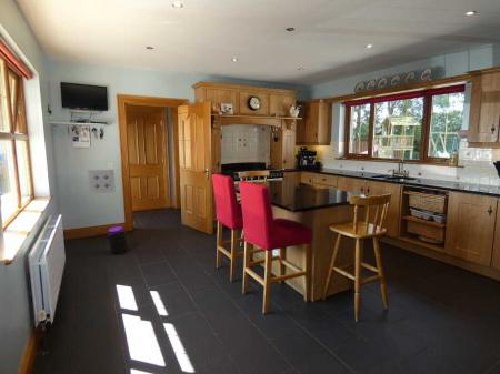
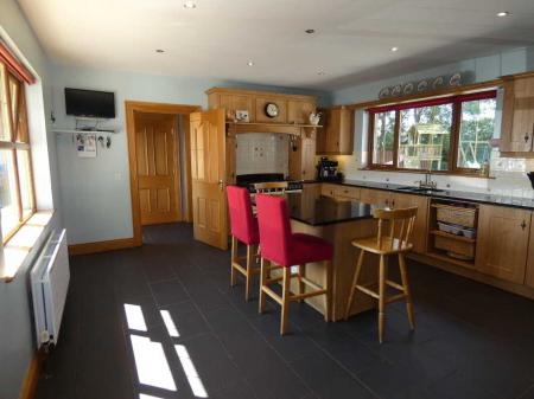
- trash can [107,225,129,256]
- wall art [87,169,117,195]
